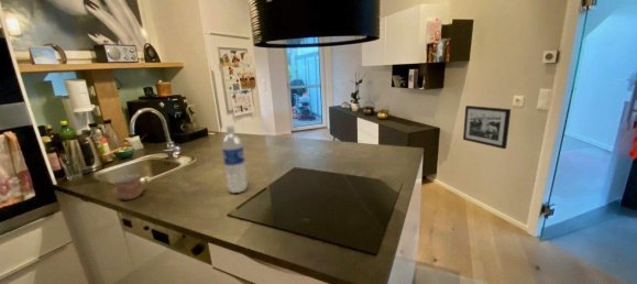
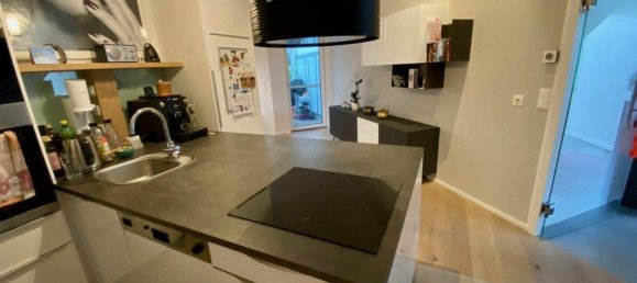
- picture frame [462,105,512,150]
- water bottle [221,124,249,194]
- mug [112,173,149,201]
